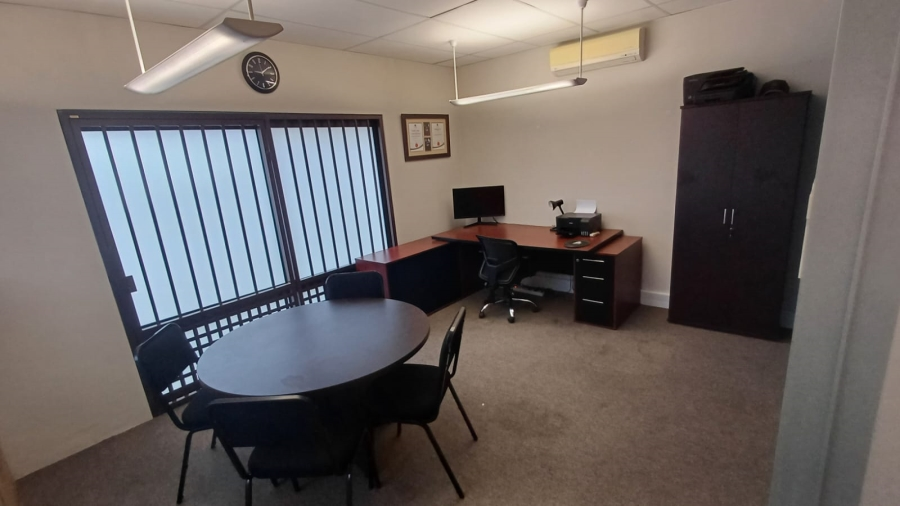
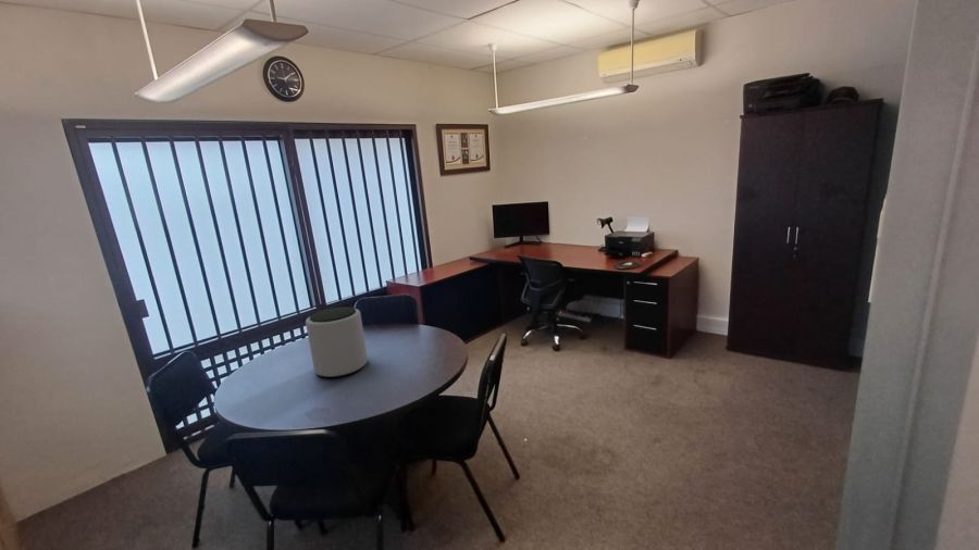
+ plant pot [305,305,369,378]
